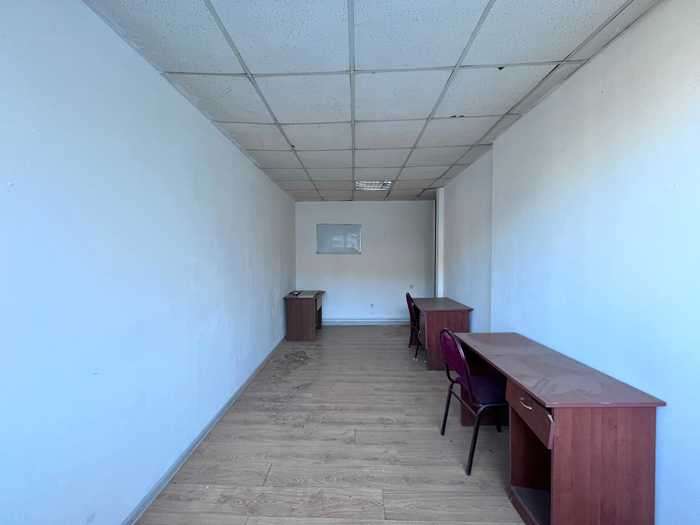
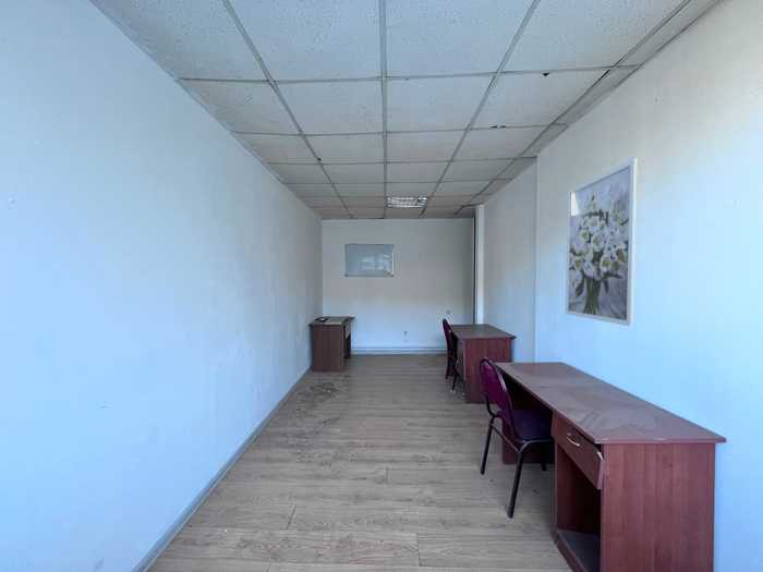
+ wall art [565,157,638,328]
